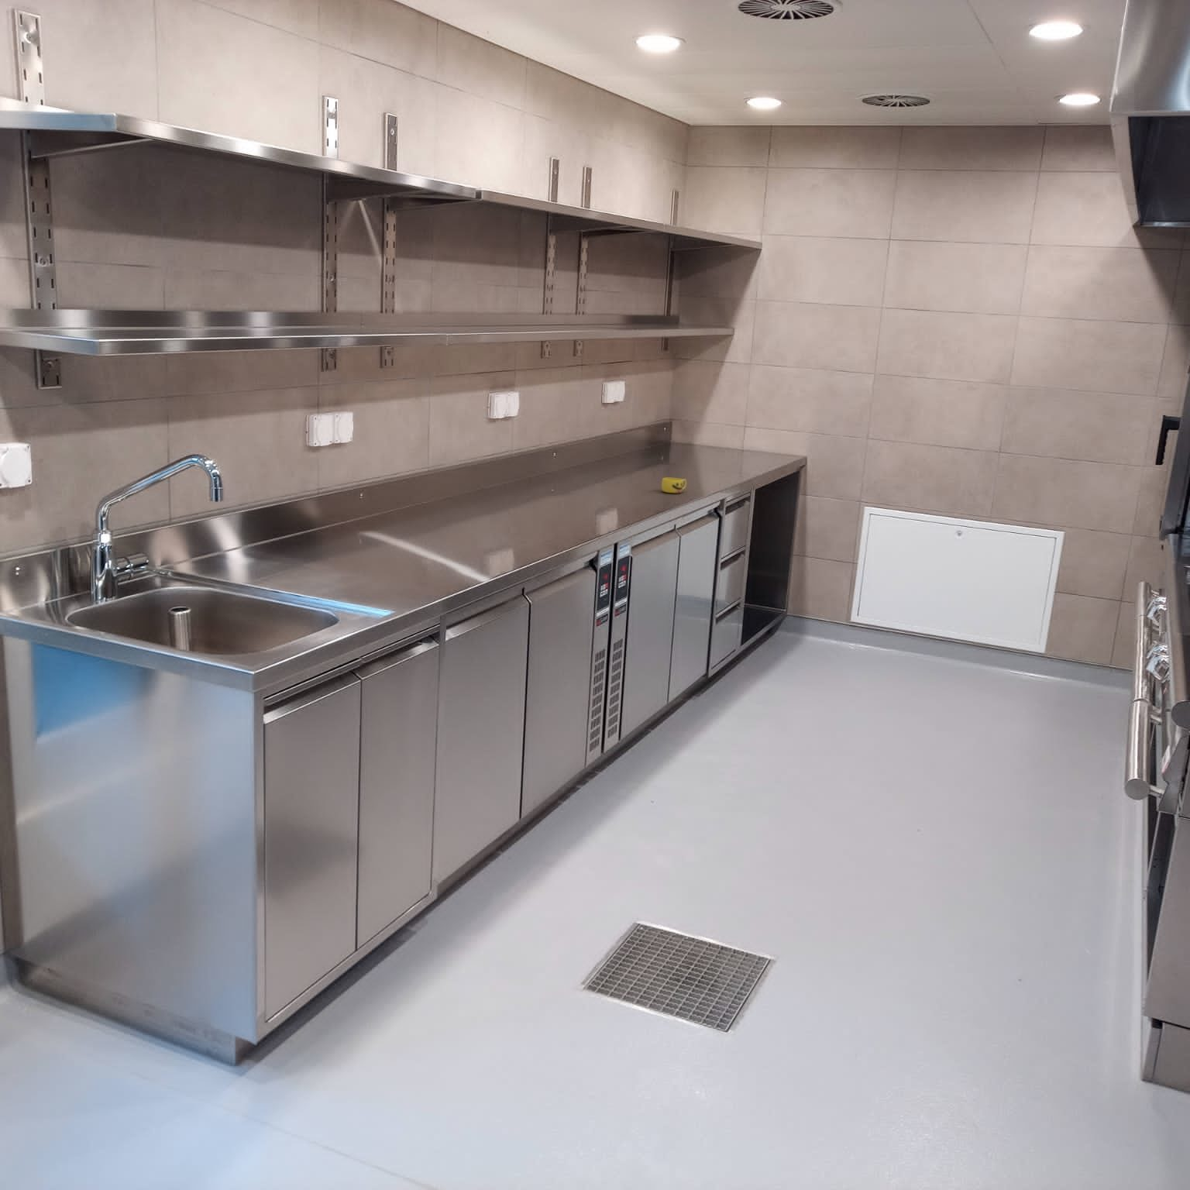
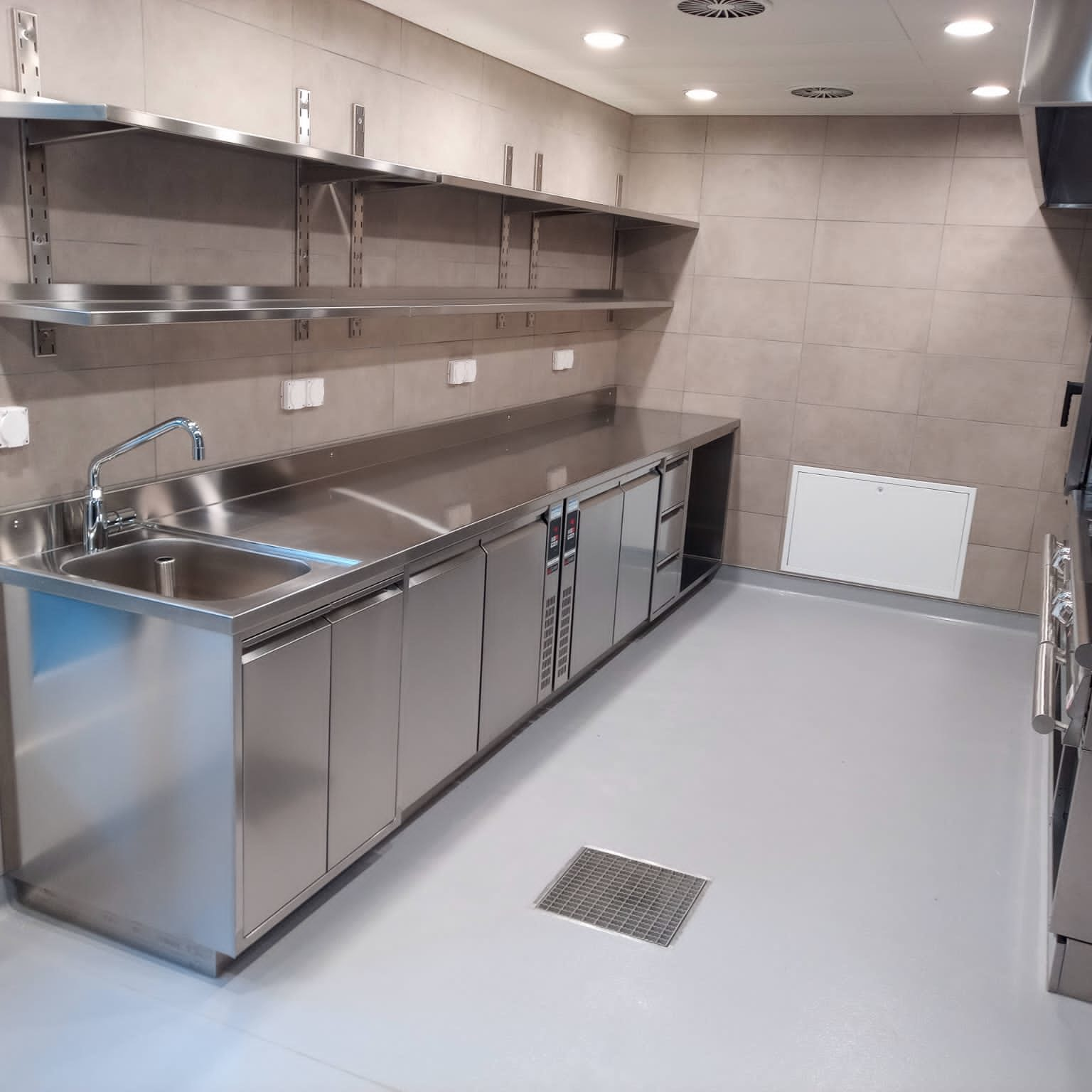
- cup [660,477,688,494]
